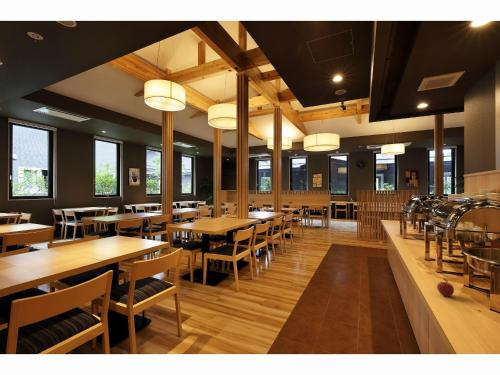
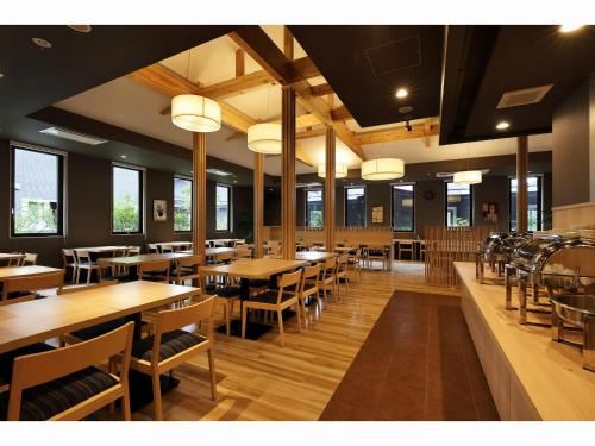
- apple [436,277,455,297]
